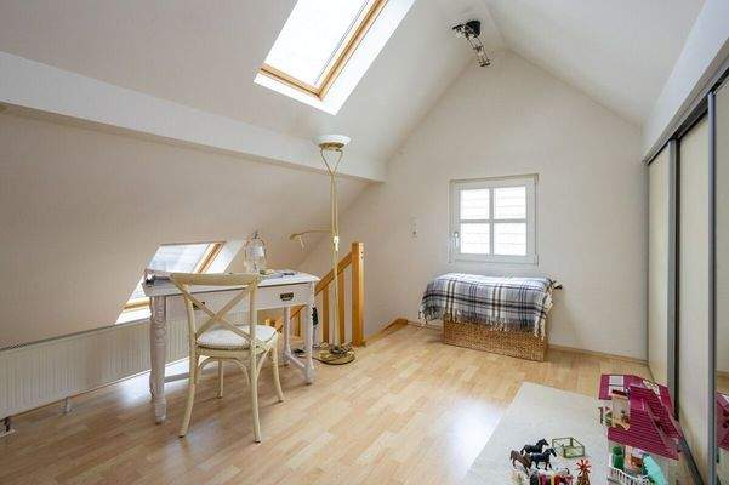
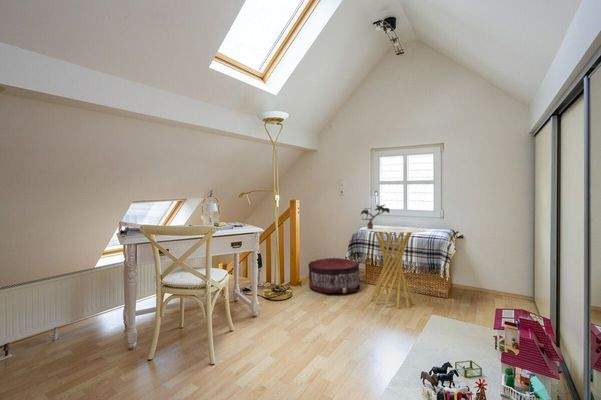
+ side table [359,225,427,309]
+ potted plant [360,203,391,229]
+ pouf [307,257,362,294]
